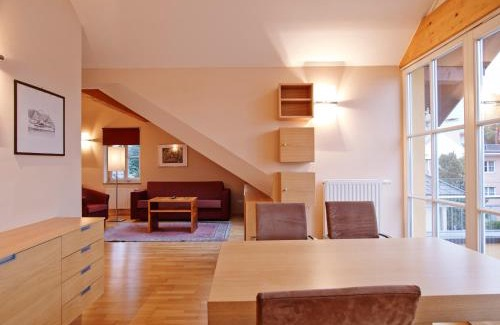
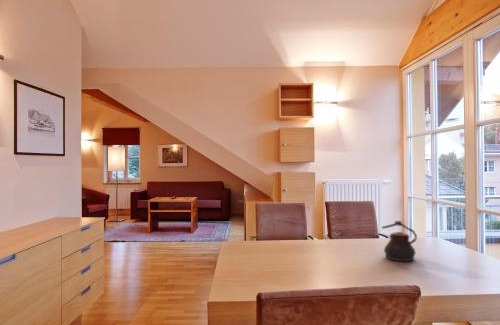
+ teapot [381,220,418,262]
